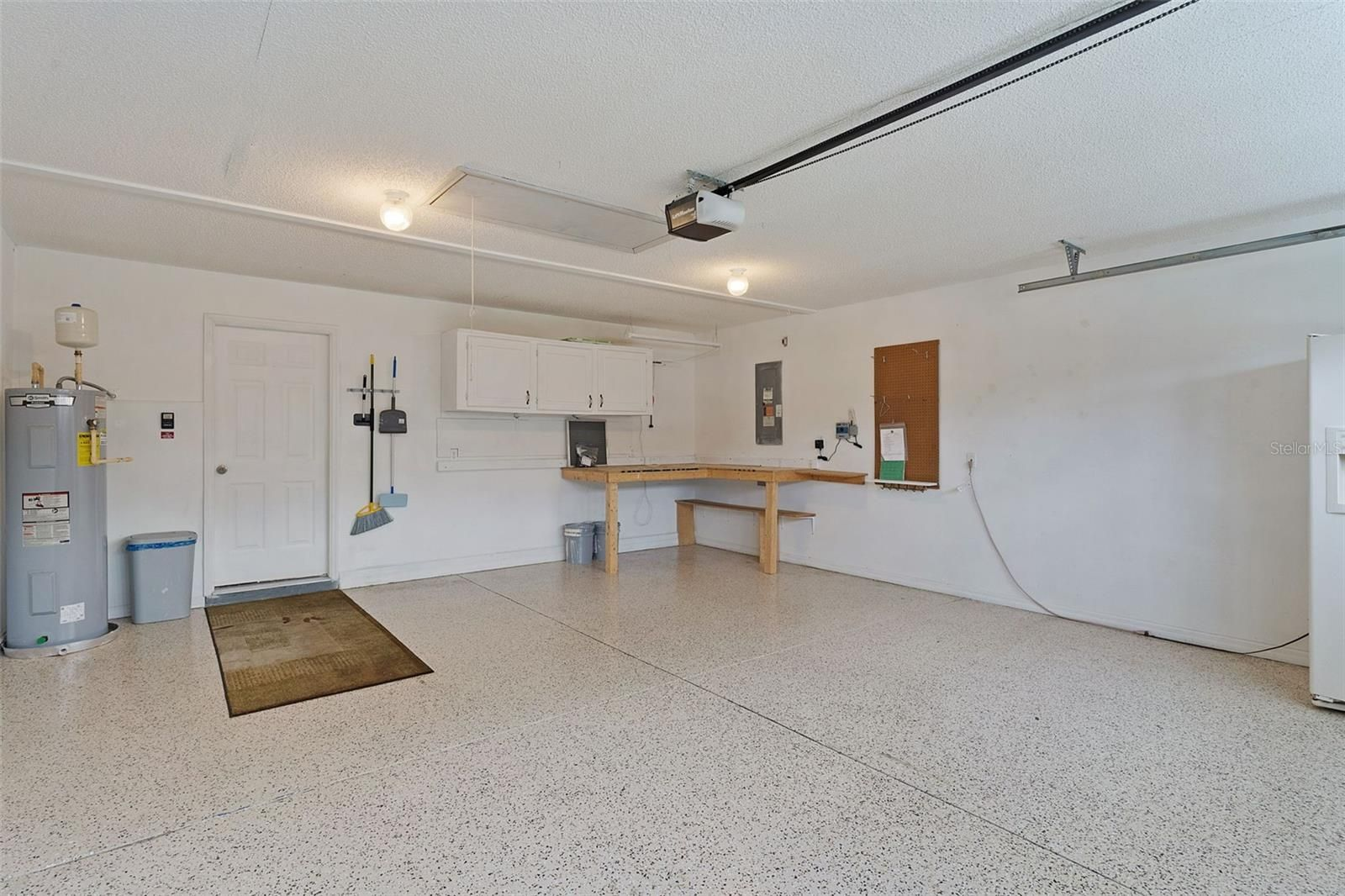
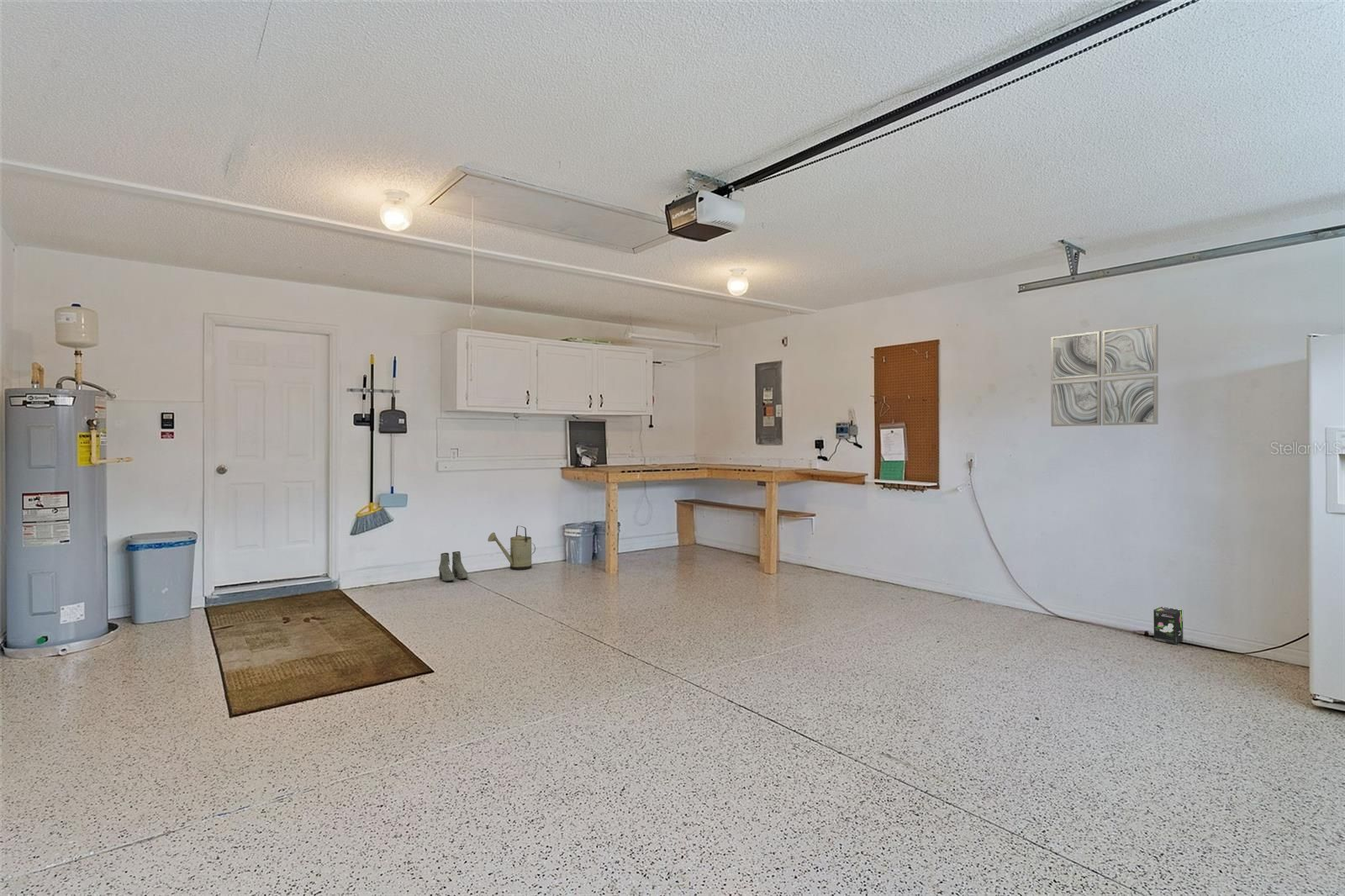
+ watering can [487,525,536,571]
+ wall art [1050,324,1159,427]
+ boots [438,551,468,582]
+ box [1152,606,1184,646]
